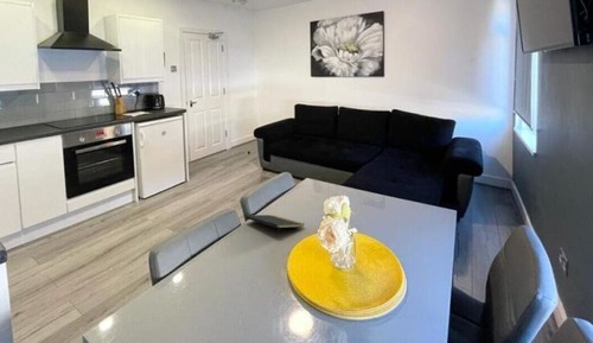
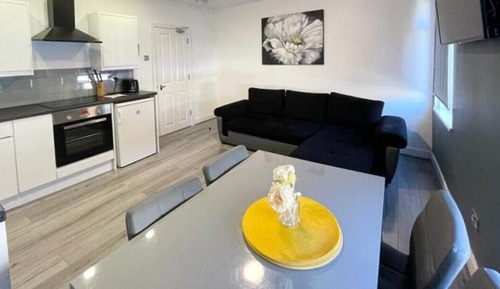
- notepad [244,214,305,236]
